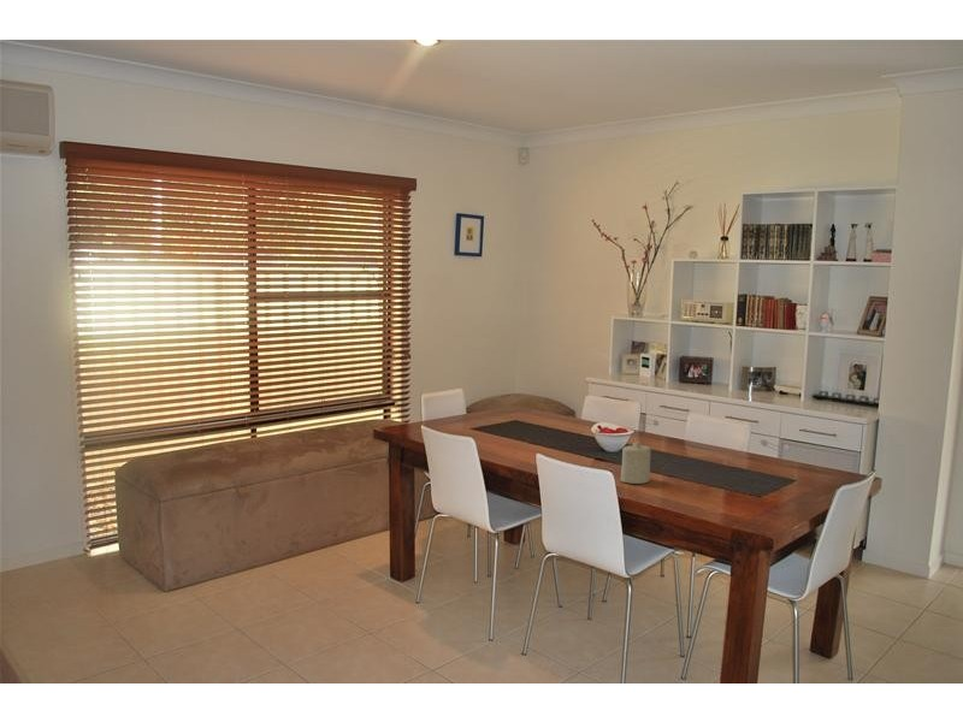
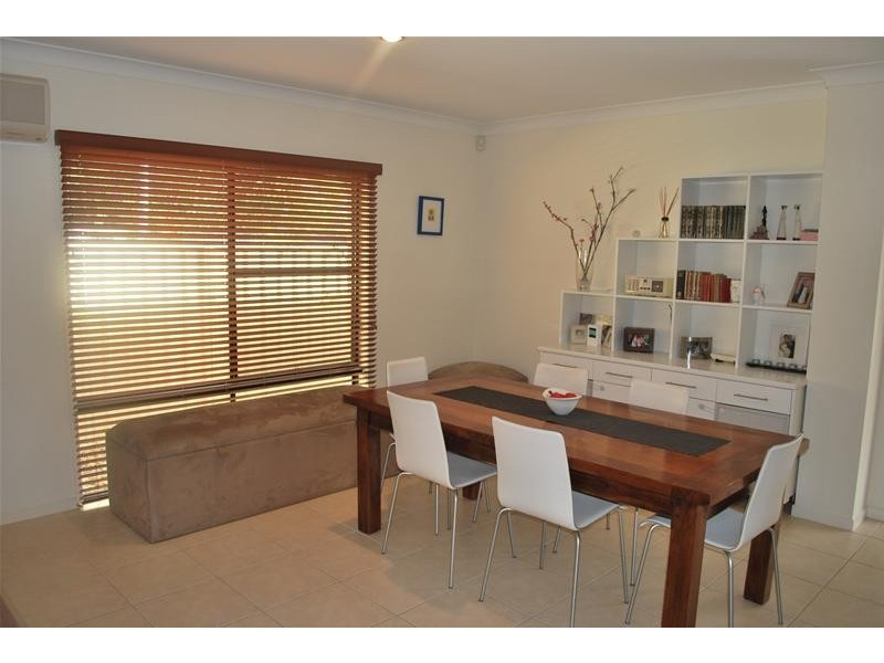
- candle [620,440,652,485]
